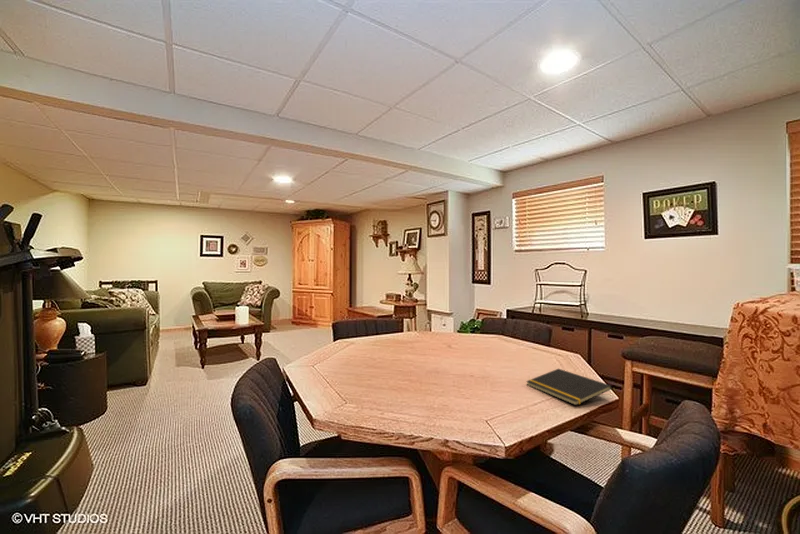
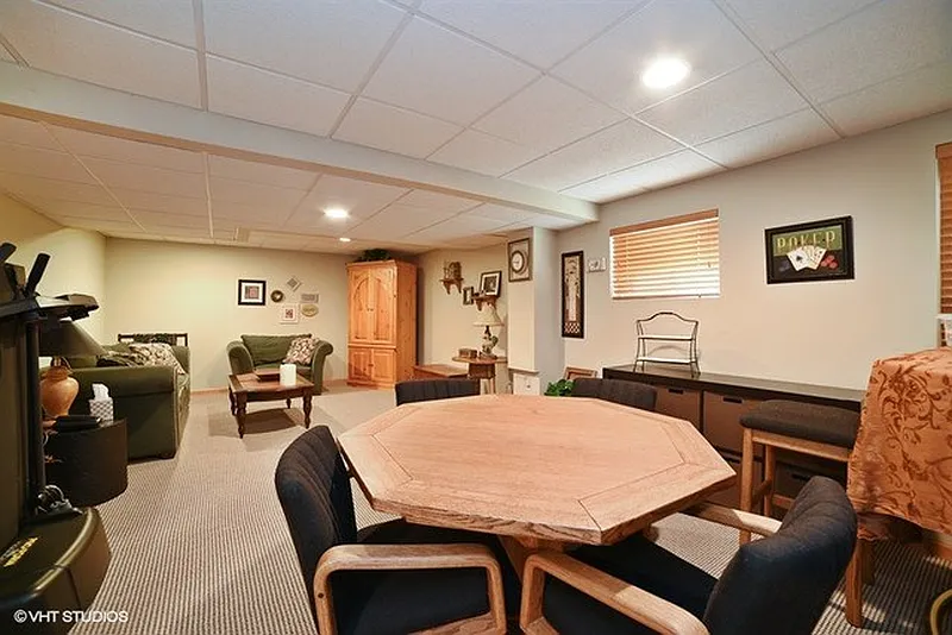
- notepad [525,368,613,406]
